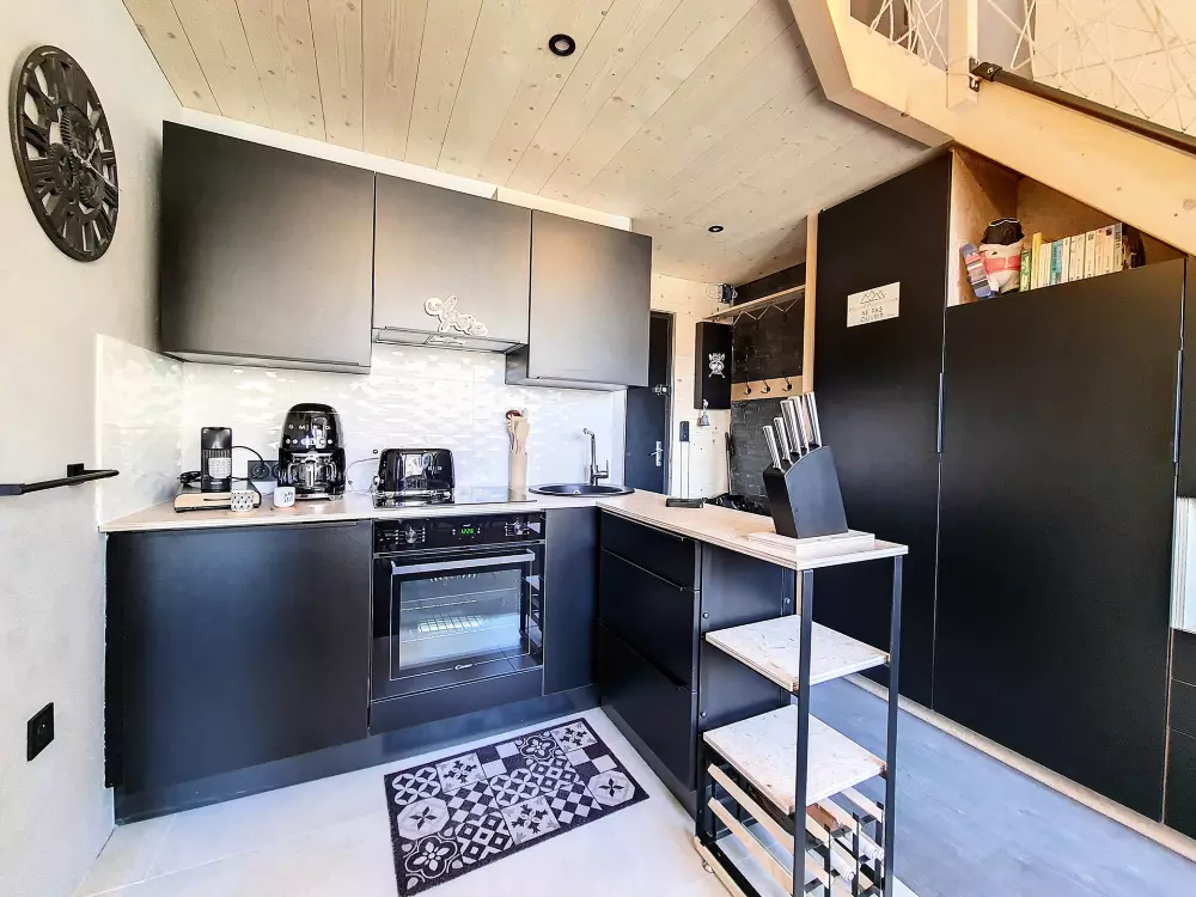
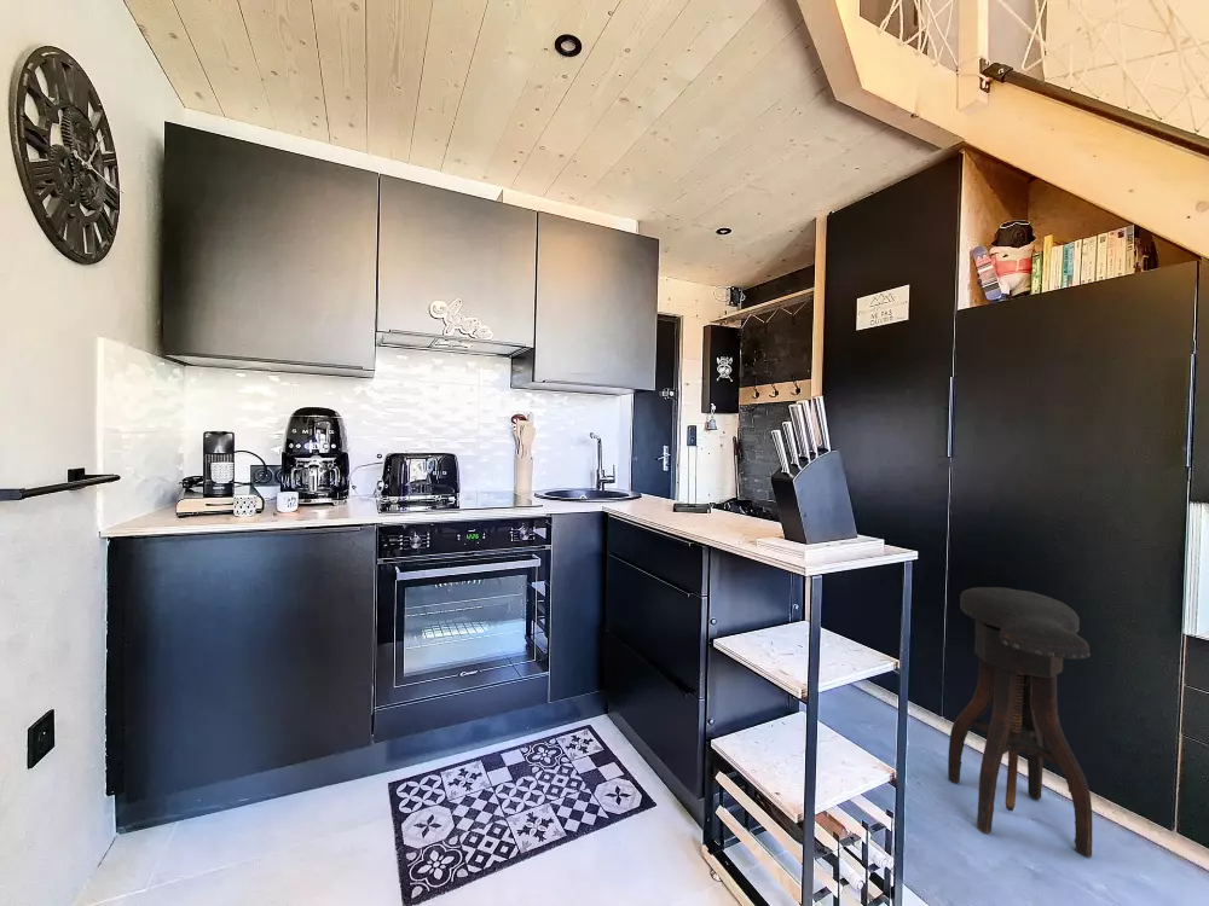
+ stool [947,586,1093,858]
